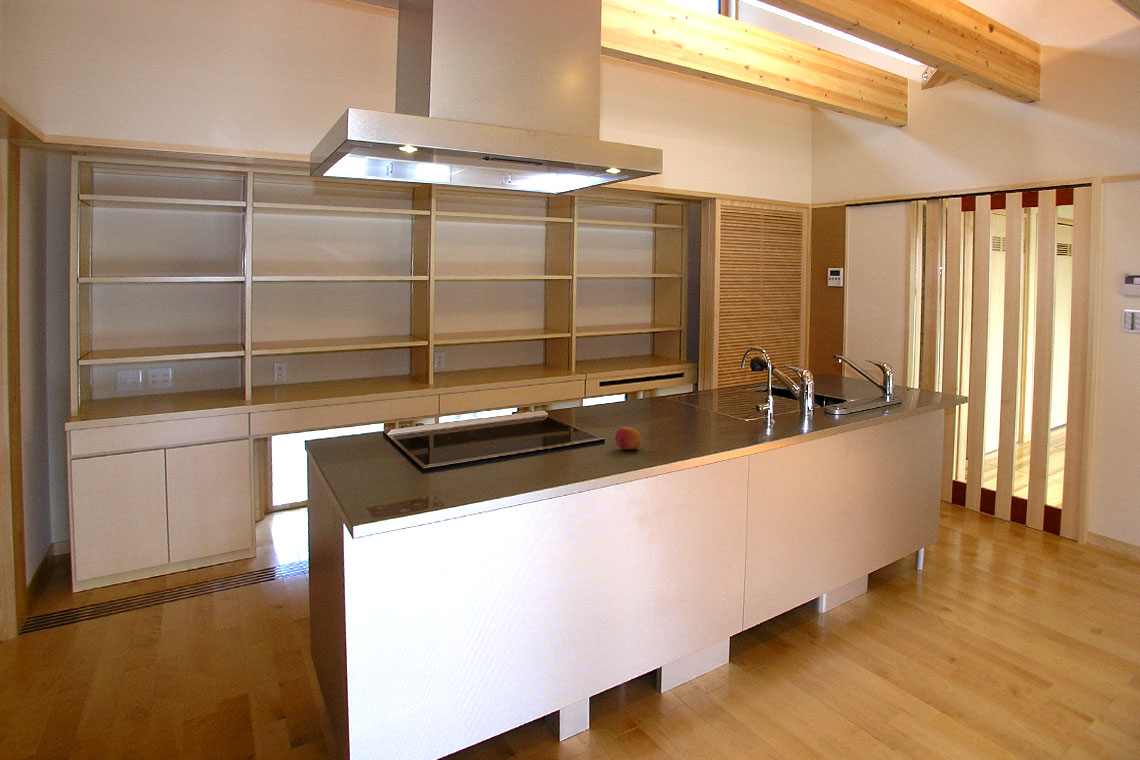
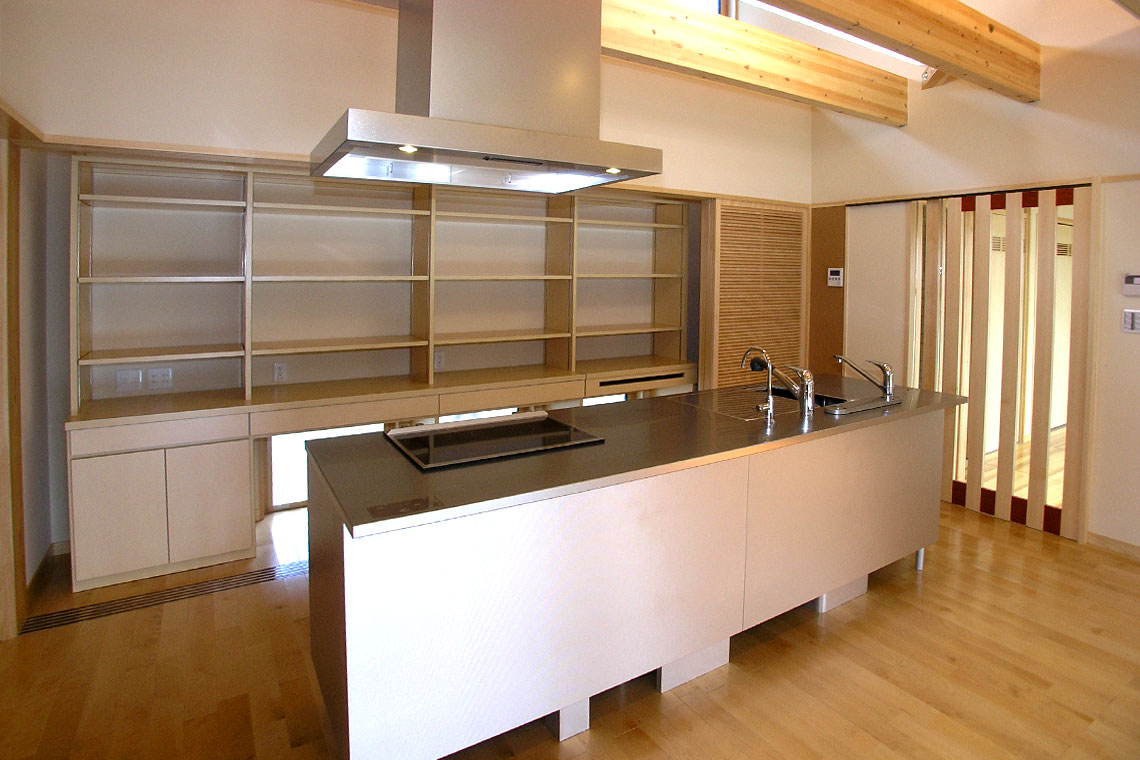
- fruit [614,426,643,451]
